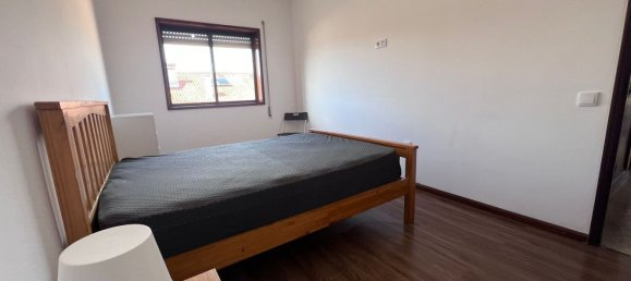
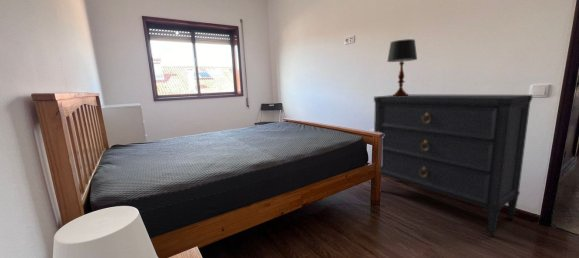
+ table lamp [386,38,418,97]
+ dresser [373,94,534,238]
